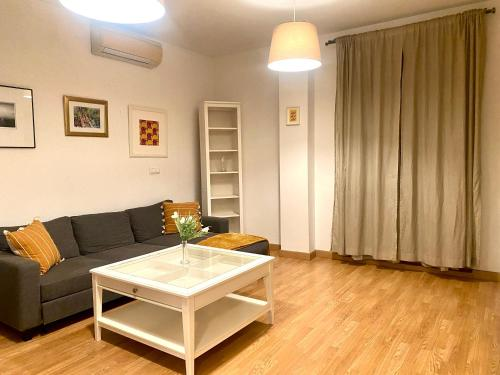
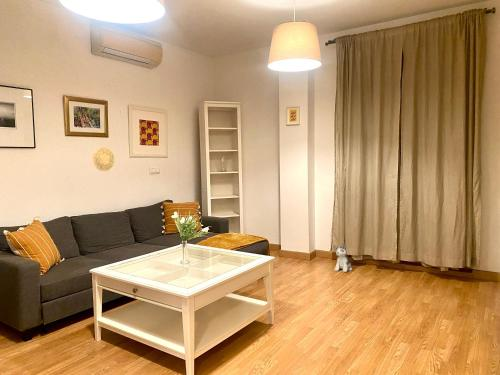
+ plush toy [333,243,353,273]
+ decorative plate [92,146,115,172]
